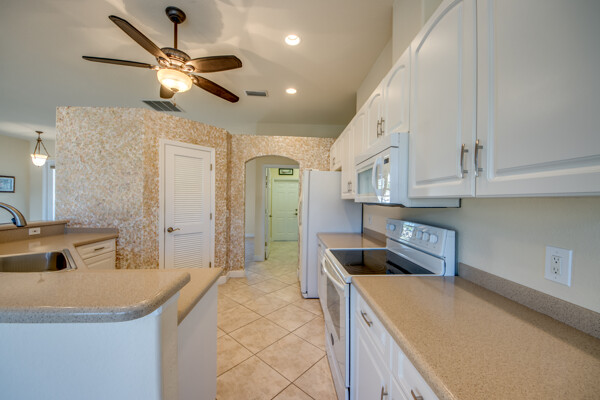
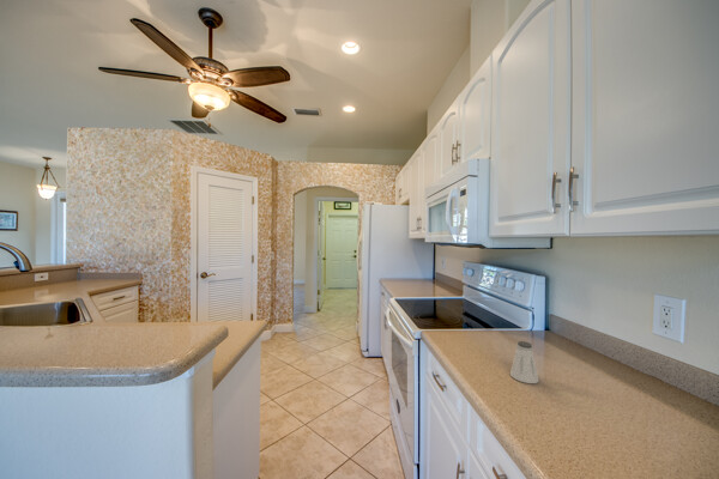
+ saltshaker [509,340,540,384]
